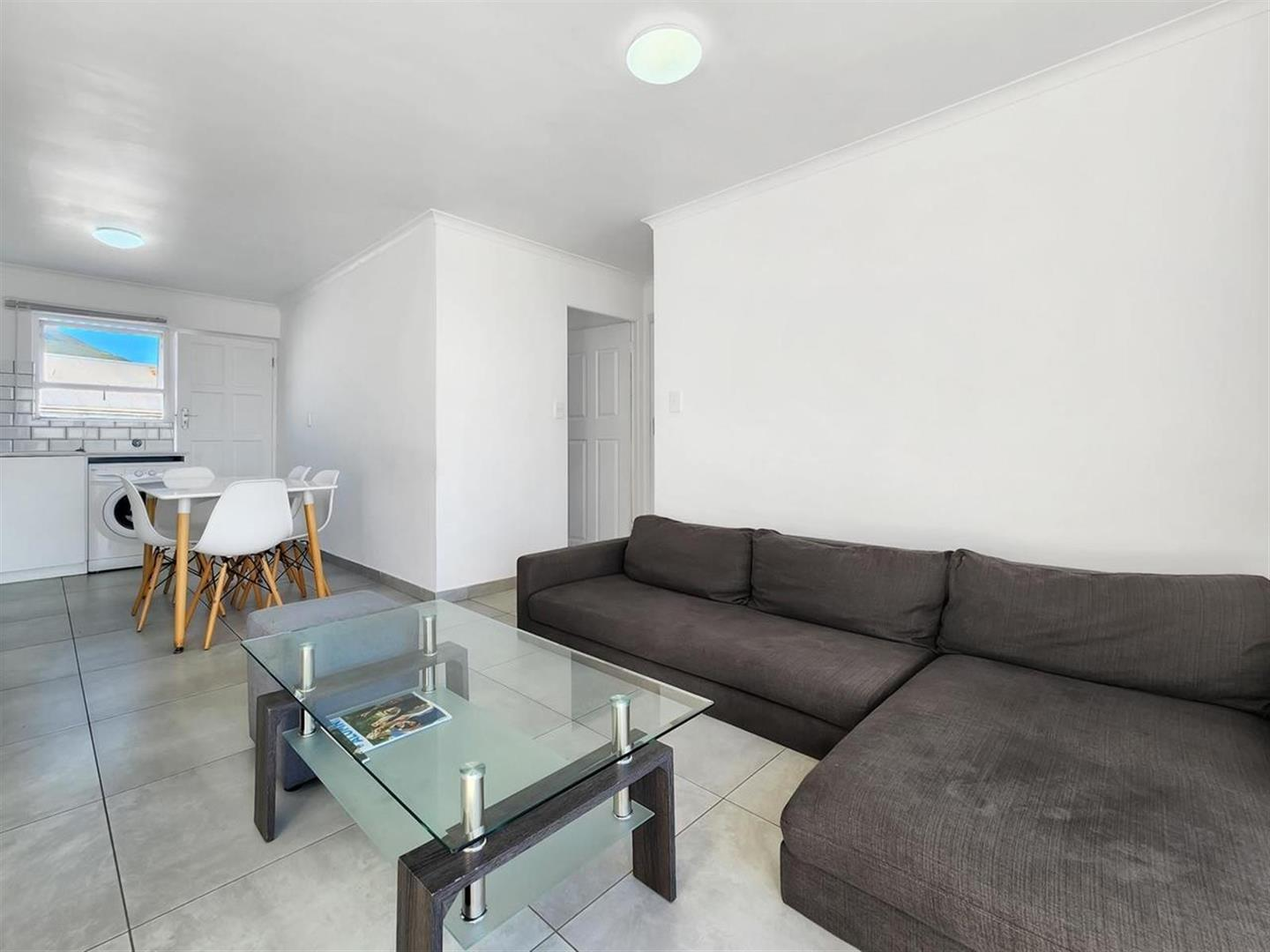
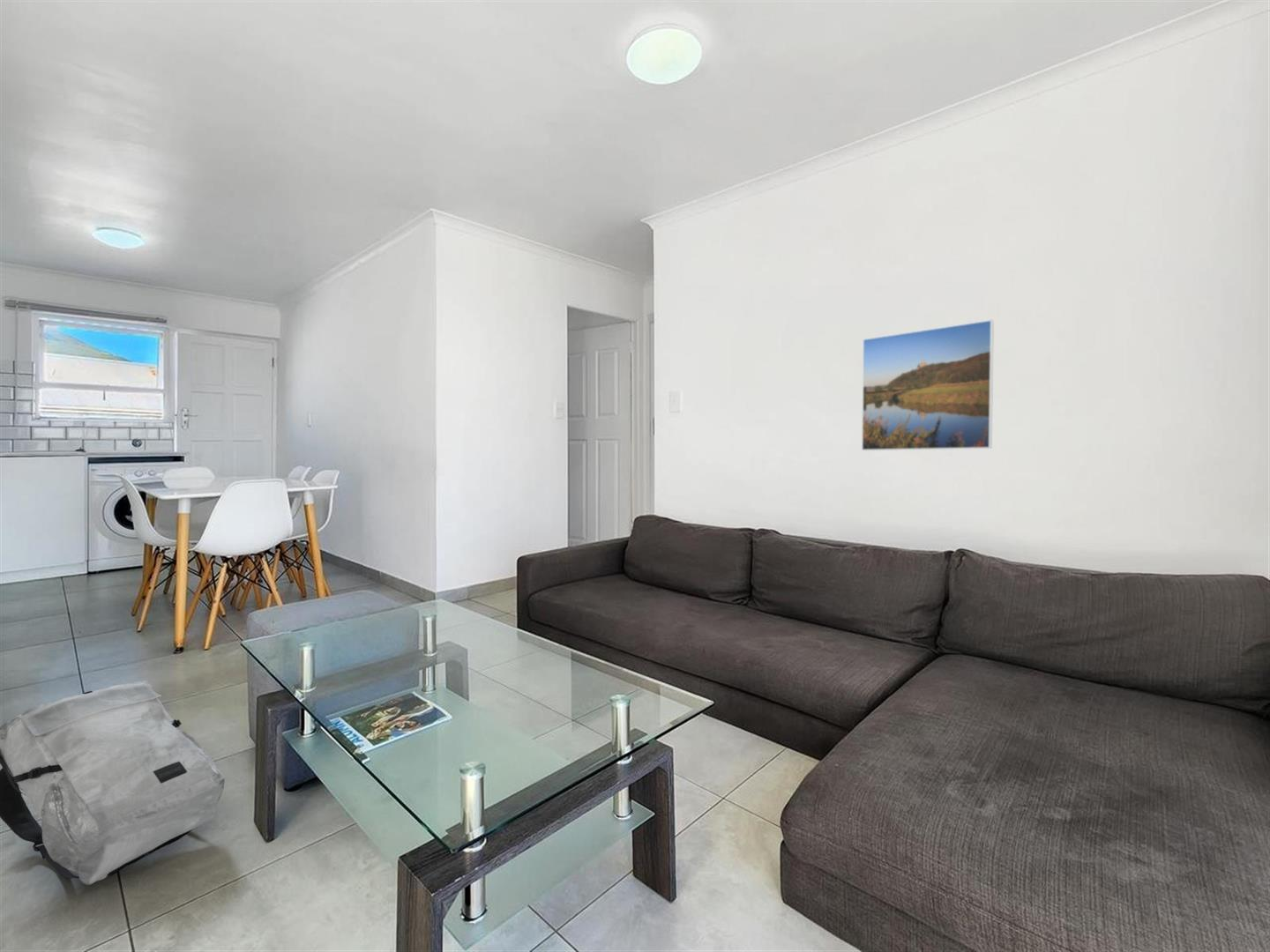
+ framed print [861,319,995,451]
+ backpack [0,680,226,886]
